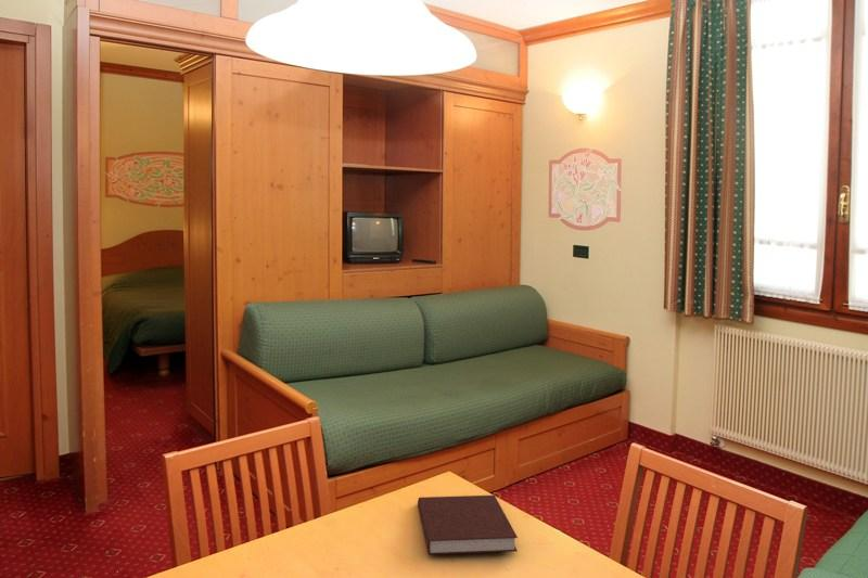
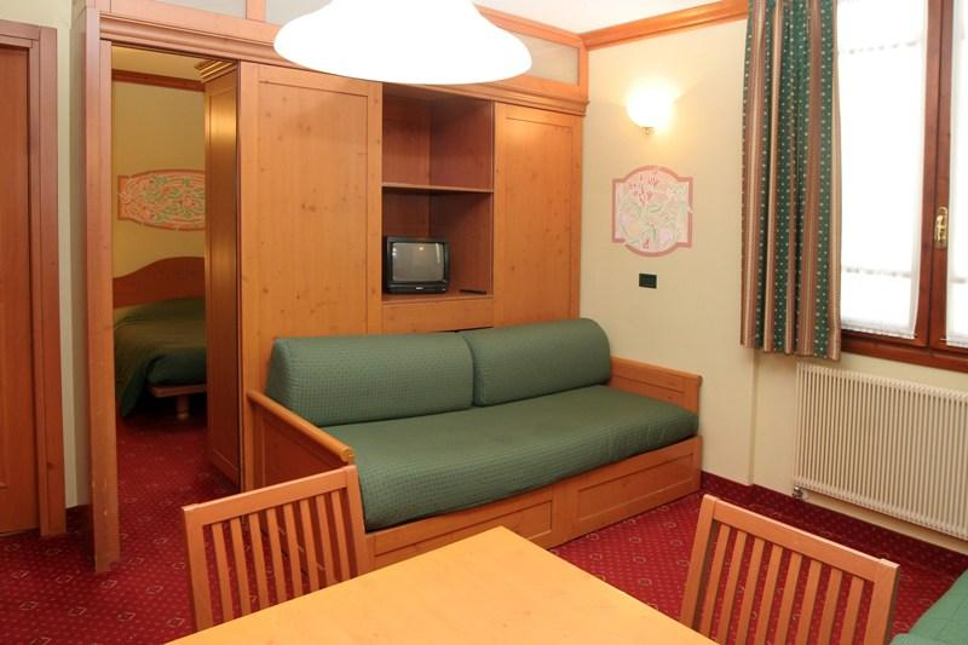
- notebook [417,494,519,555]
